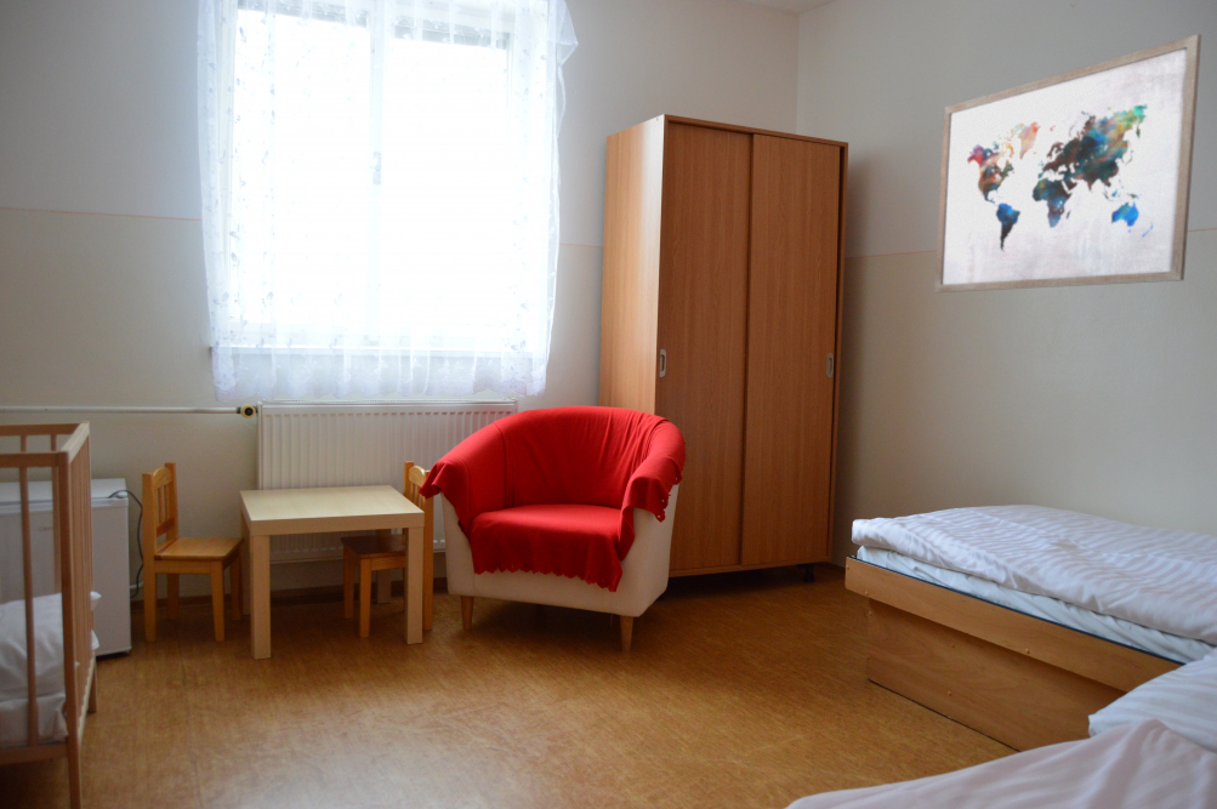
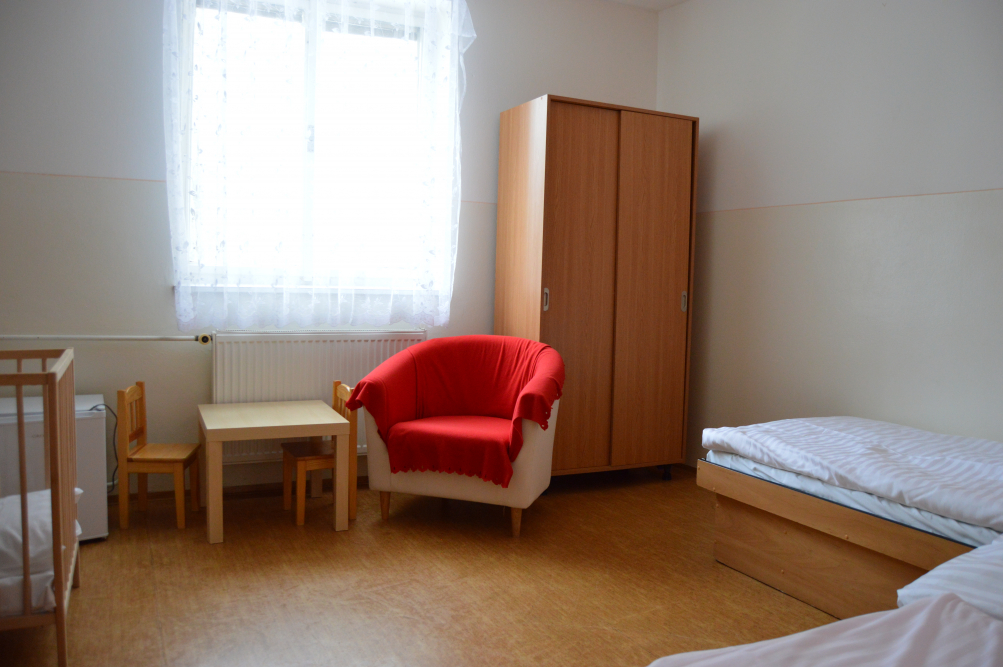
- wall art [933,33,1202,294]
